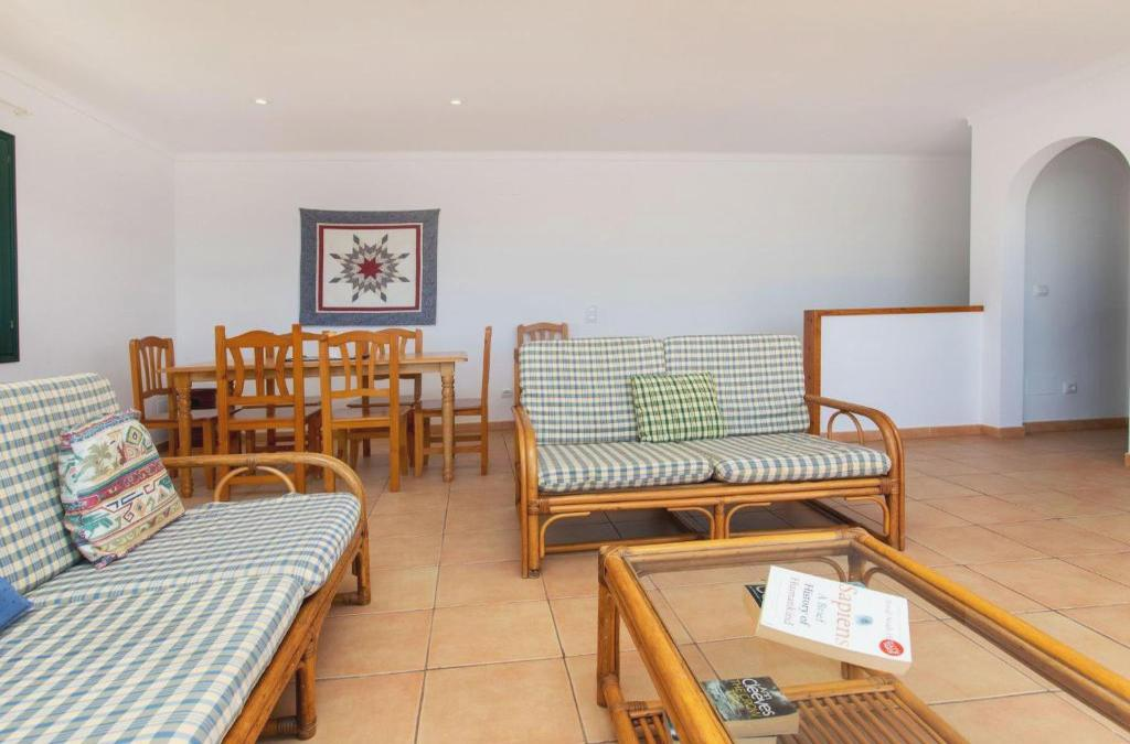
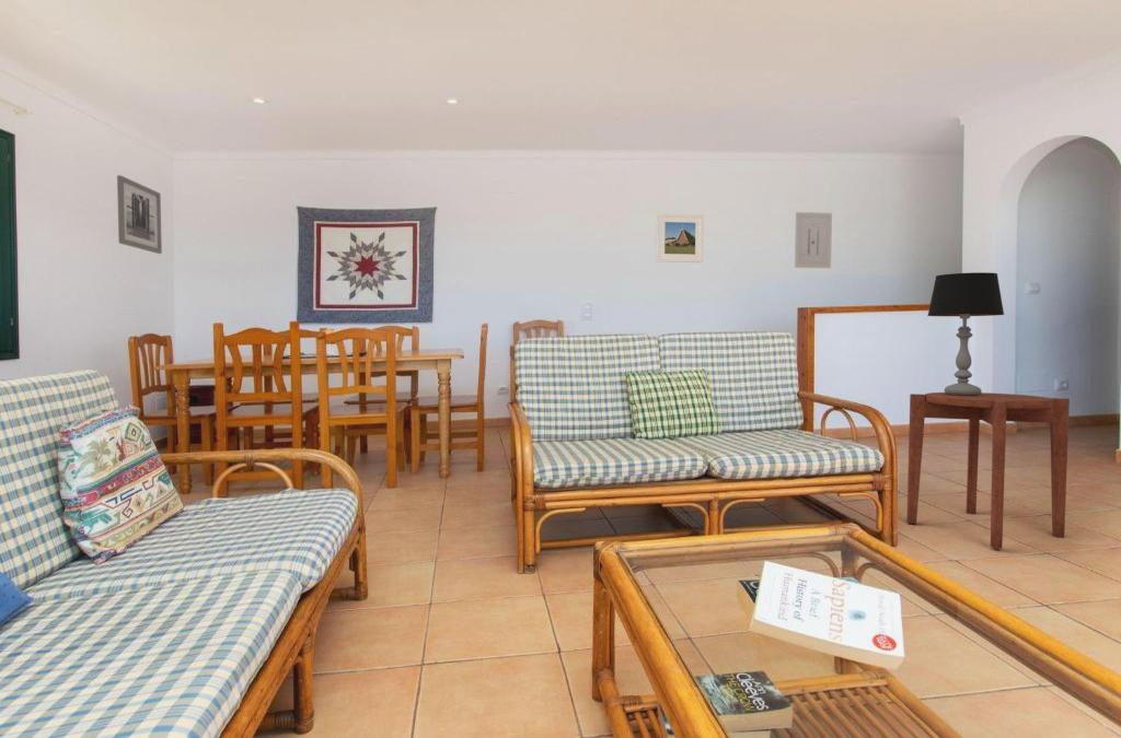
+ table lamp [926,271,1005,396]
+ side table [905,391,1071,550]
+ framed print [656,213,705,263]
+ wall art [116,174,163,255]
+ wall art [794,211,833,269]
